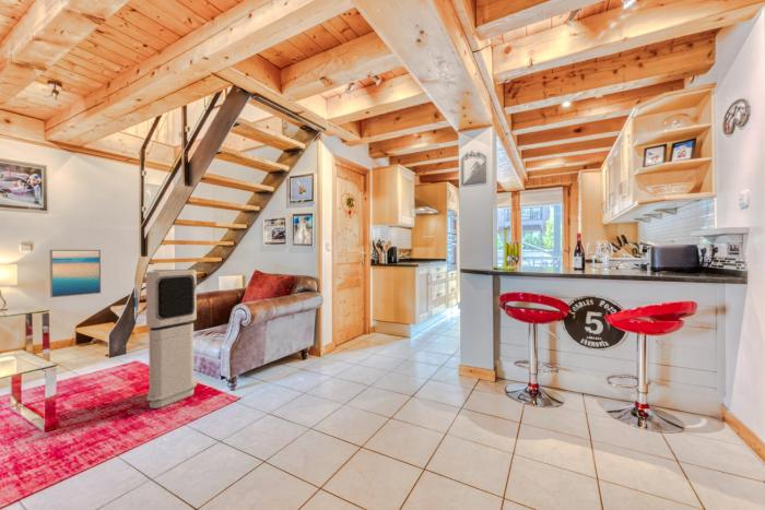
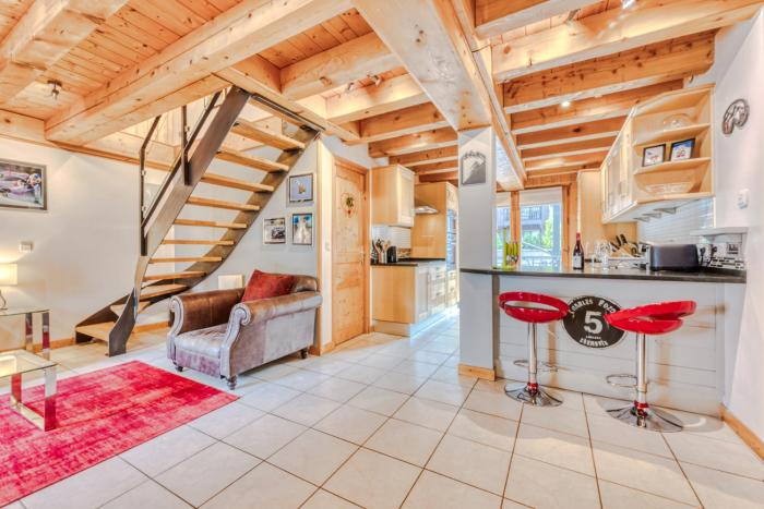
- air purifier [145,269,198,410]
- wall art [48,249,102,298]
